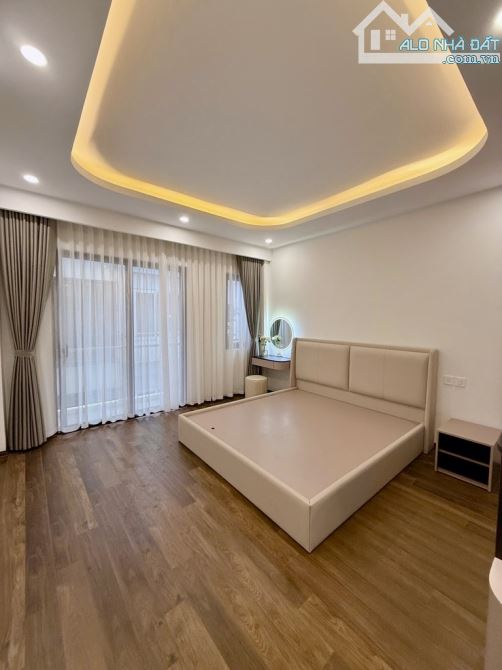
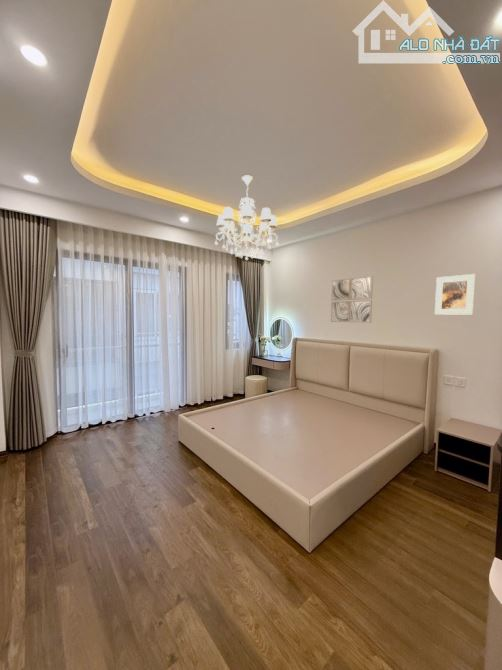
+ chandelier [213,175,280,262]
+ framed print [434,273,476,316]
+ wall art [330,275,374,324]
